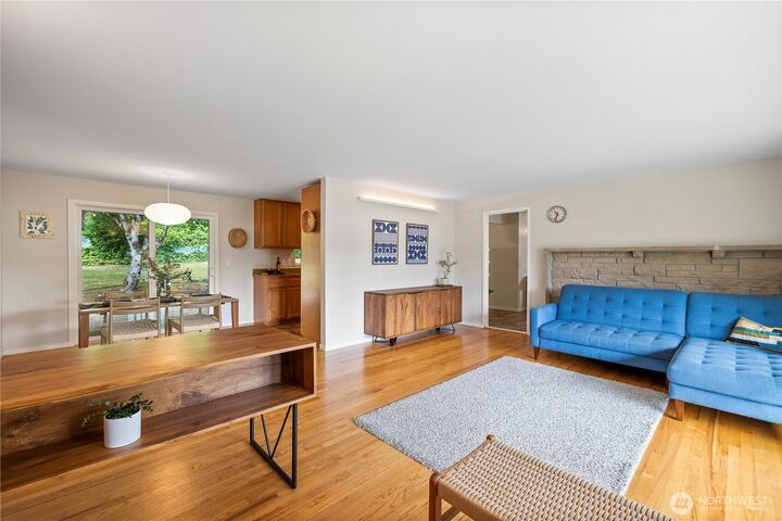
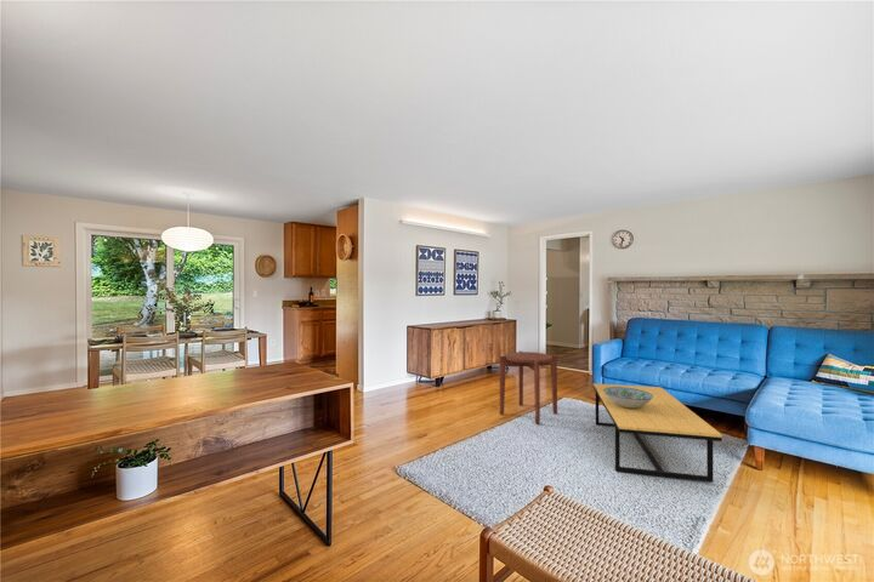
+ decorative bowl [603,387,653,409]
+ coffee table [592,382,723,484]
+ side table [498,350,558,426]
